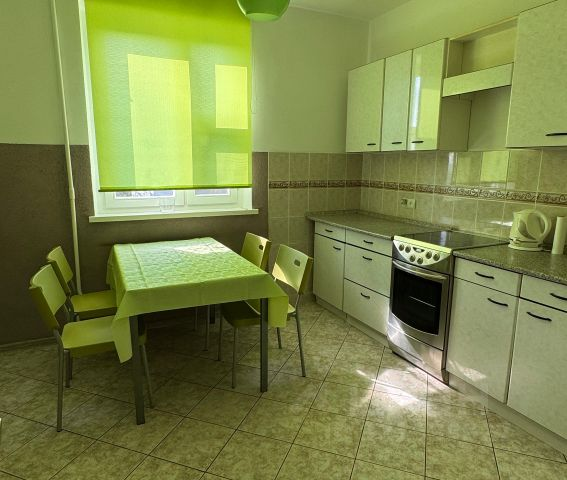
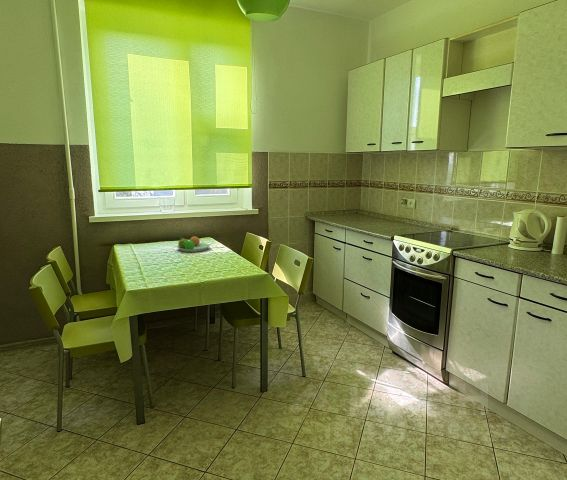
+ fruit bowl [176,235,211,253]
